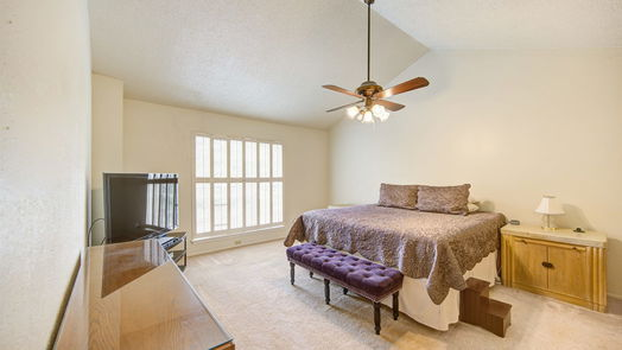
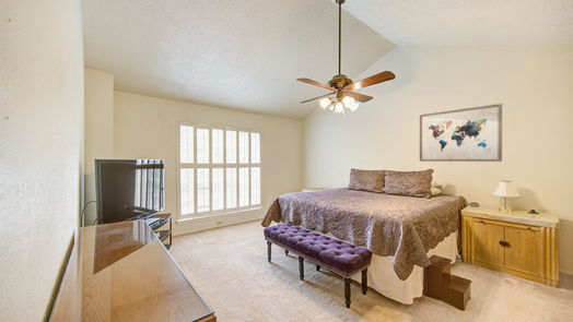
+ wall art [419,103,503,163]
